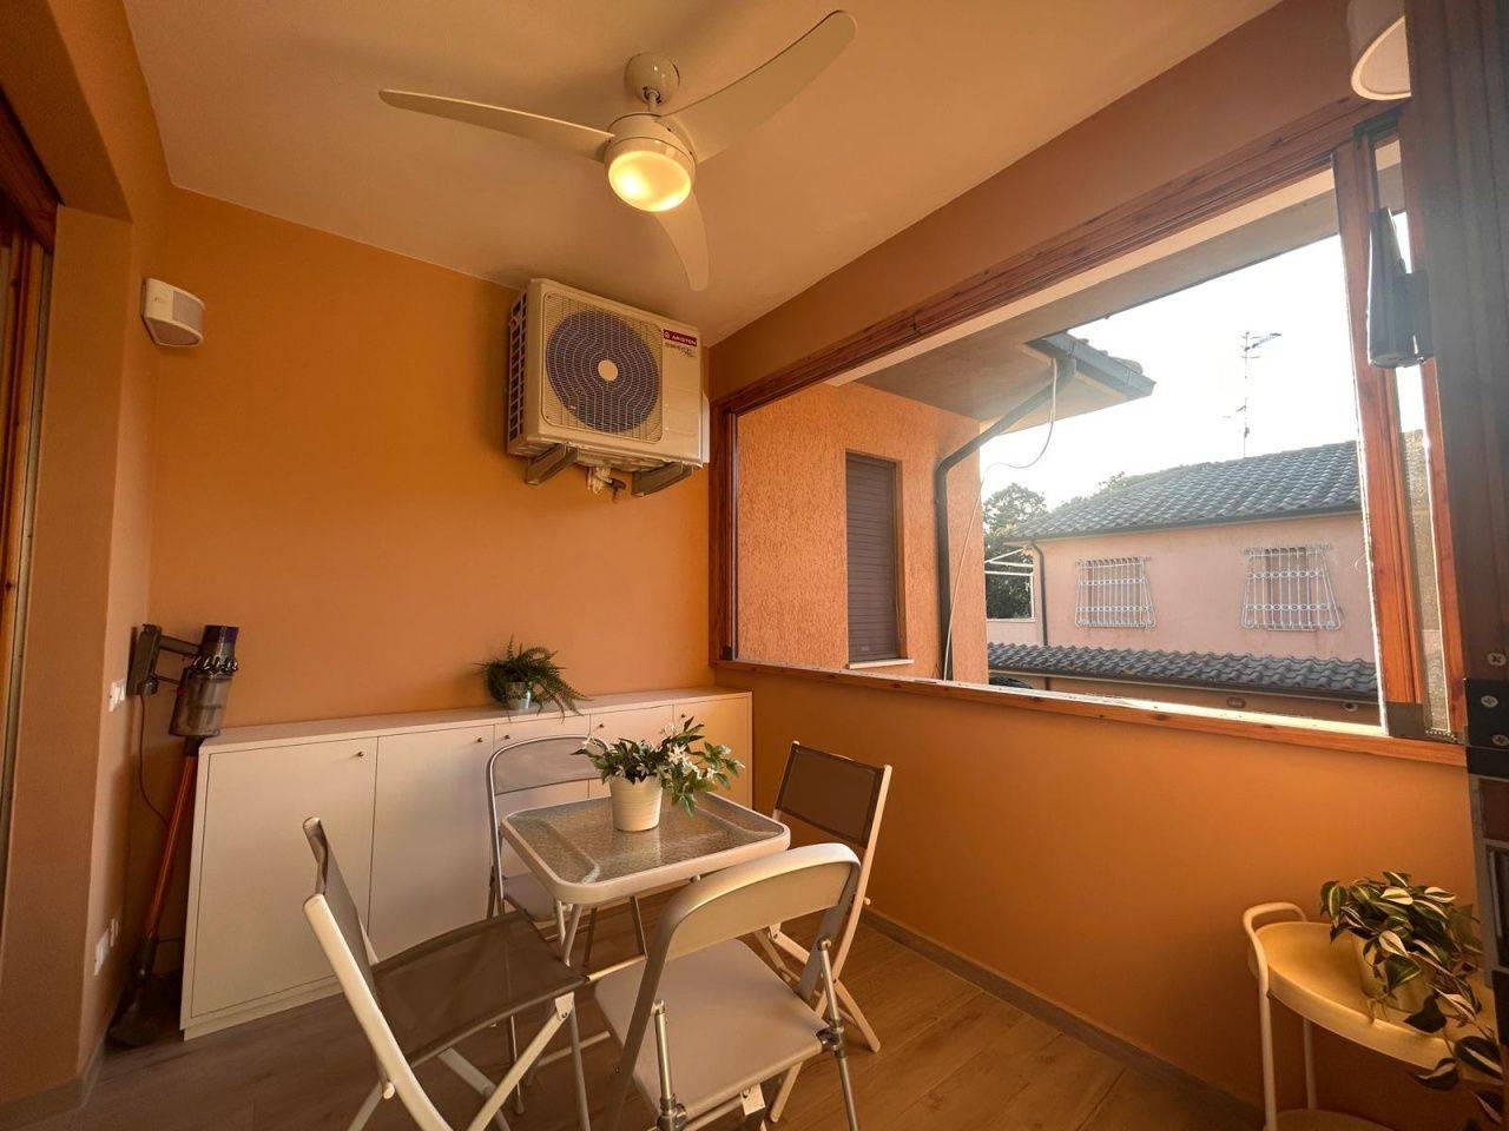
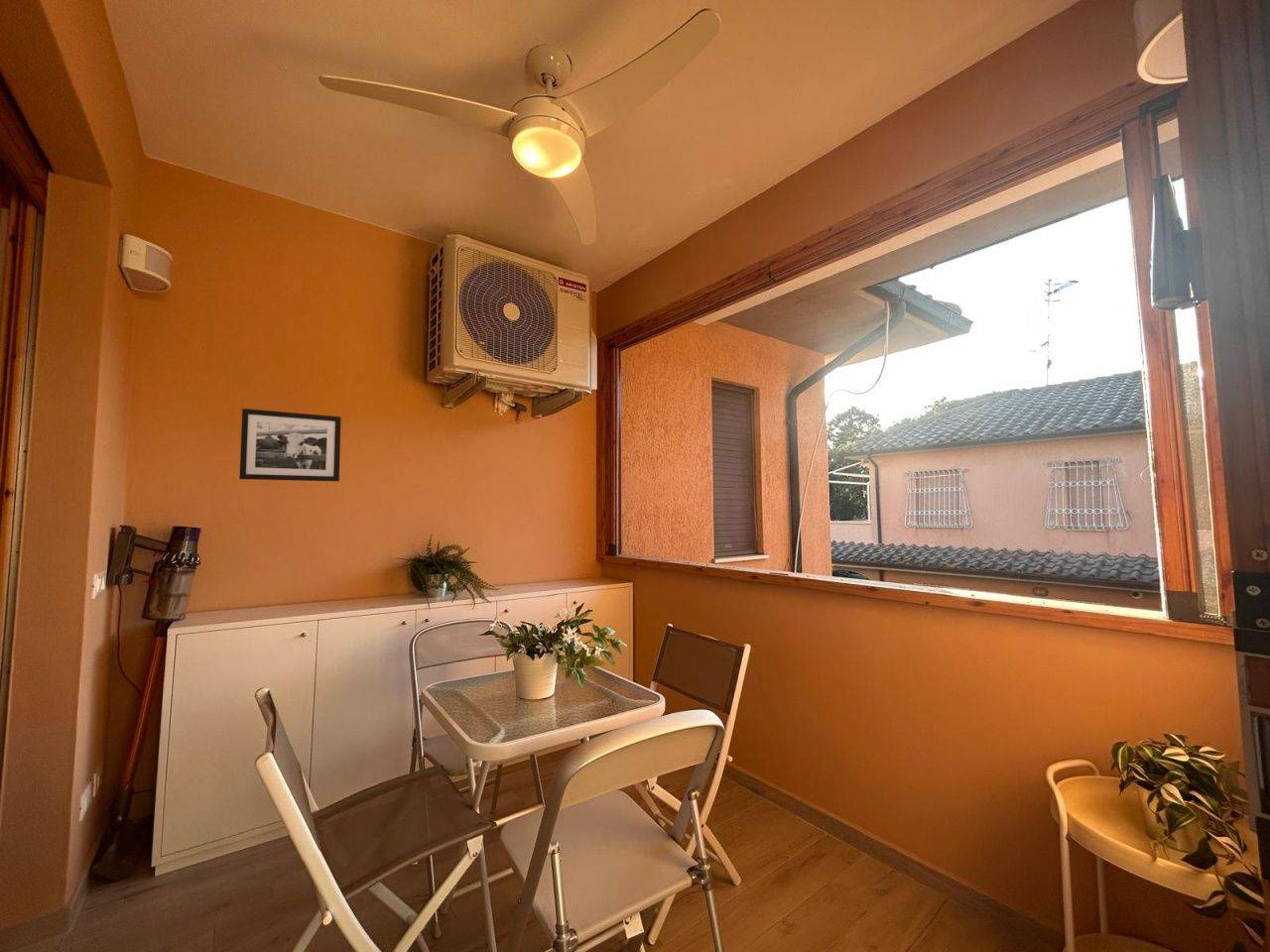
+ picture frame [238,408,342,482]
